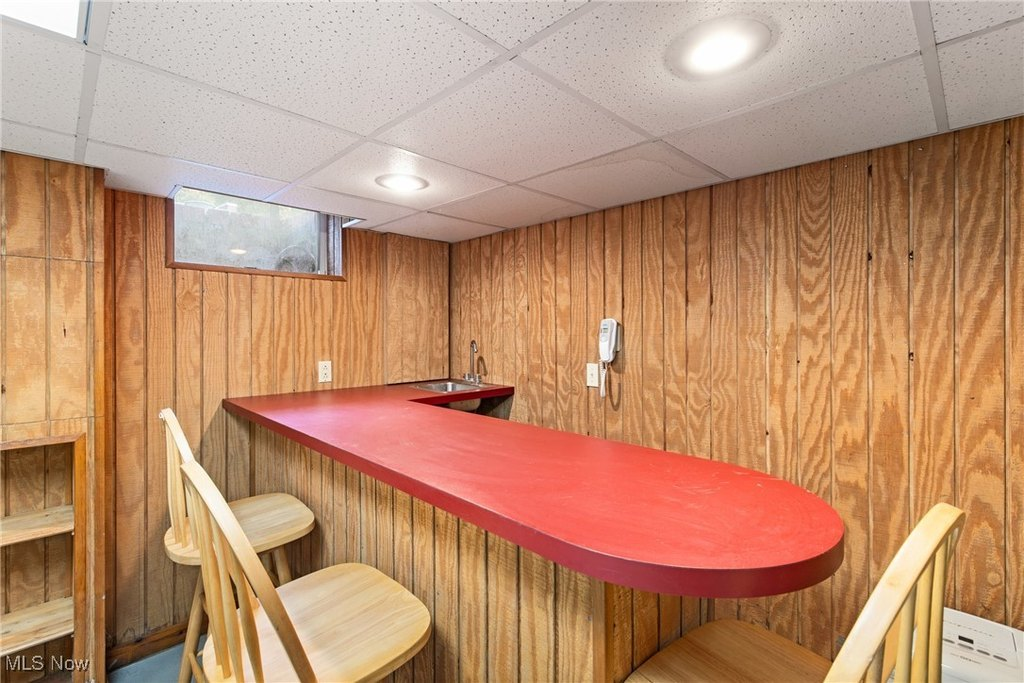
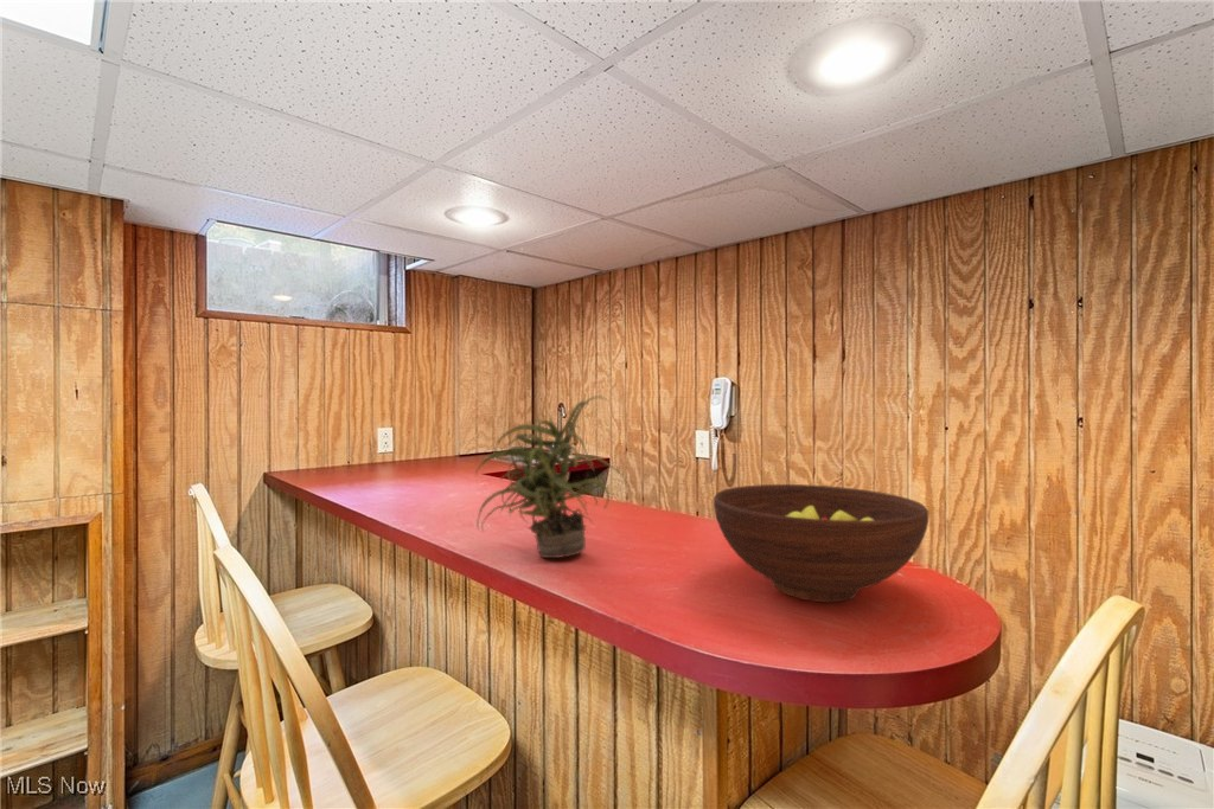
+ fruit bowl [713,483,929,603]
+ potted plant [474,394,628,559]
